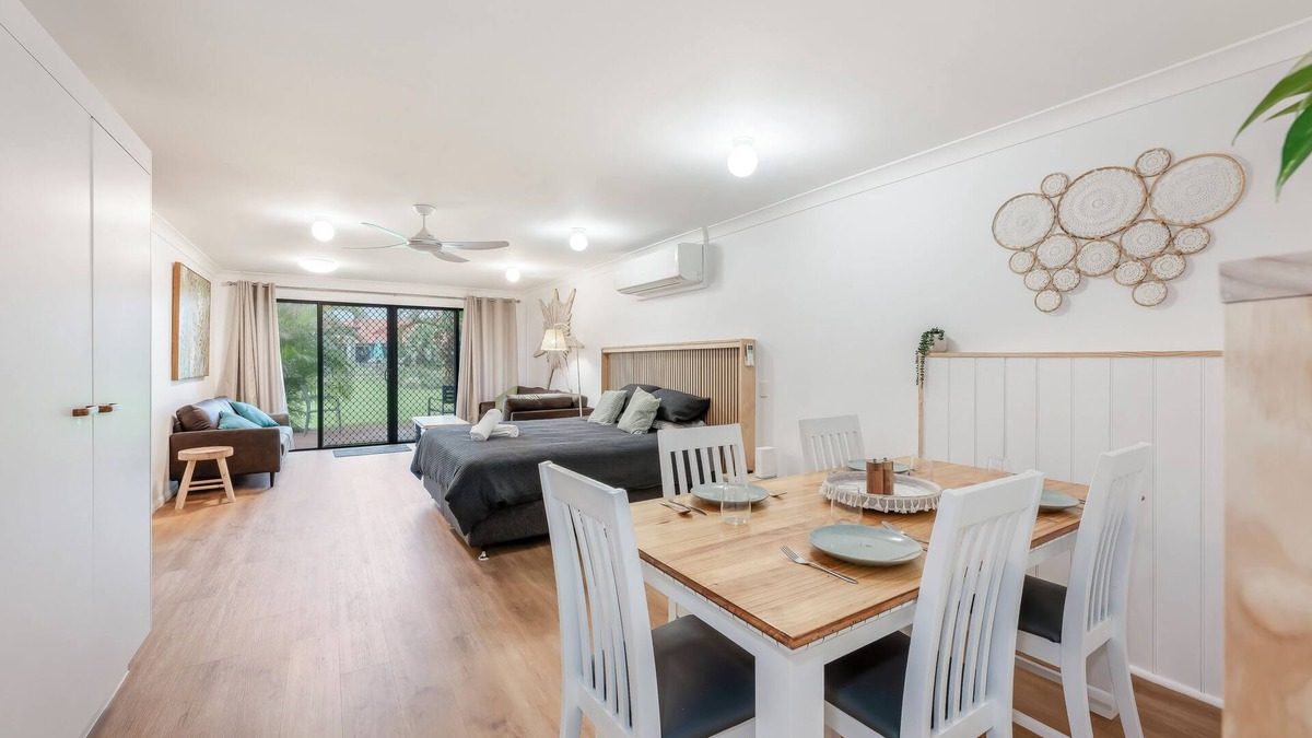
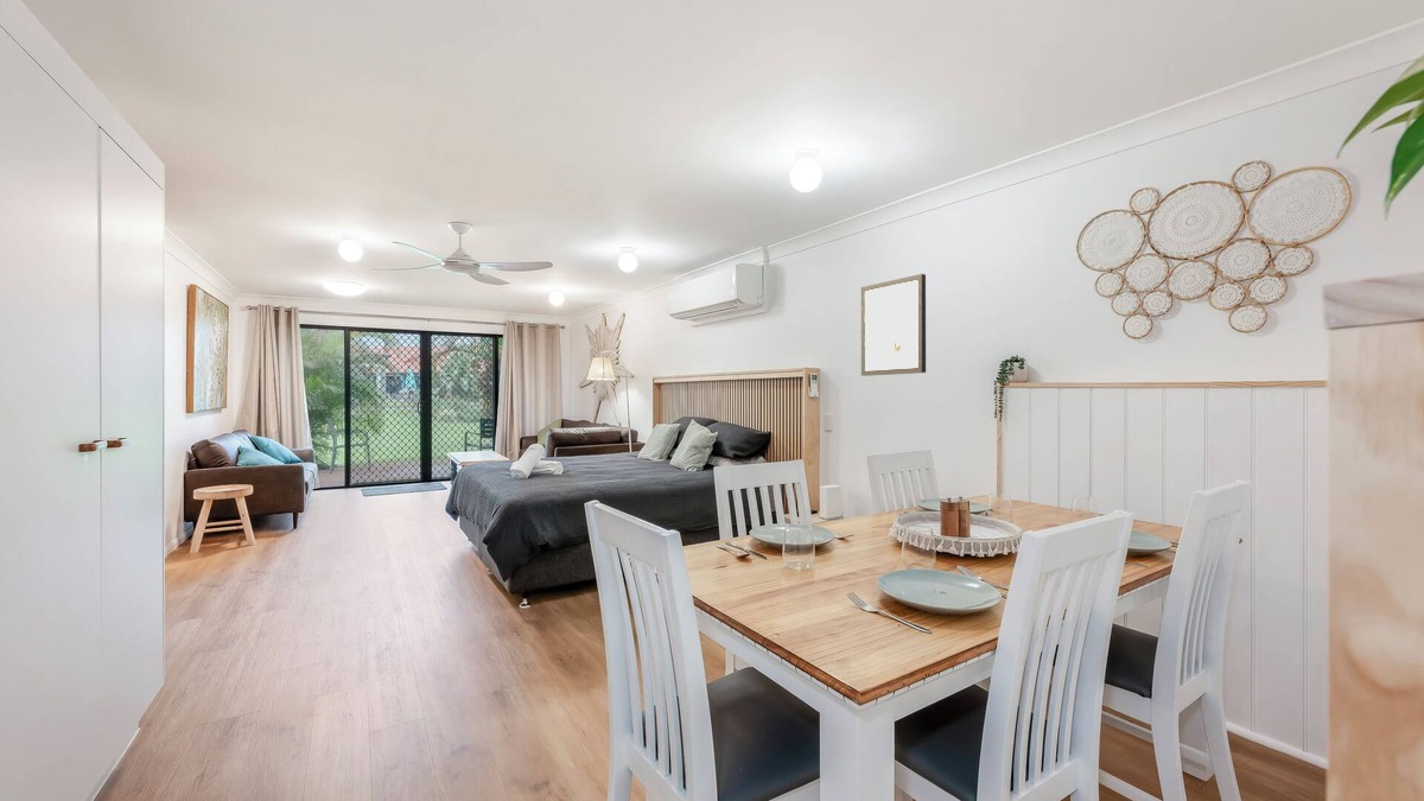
+ wall art [860,273,927,377]
